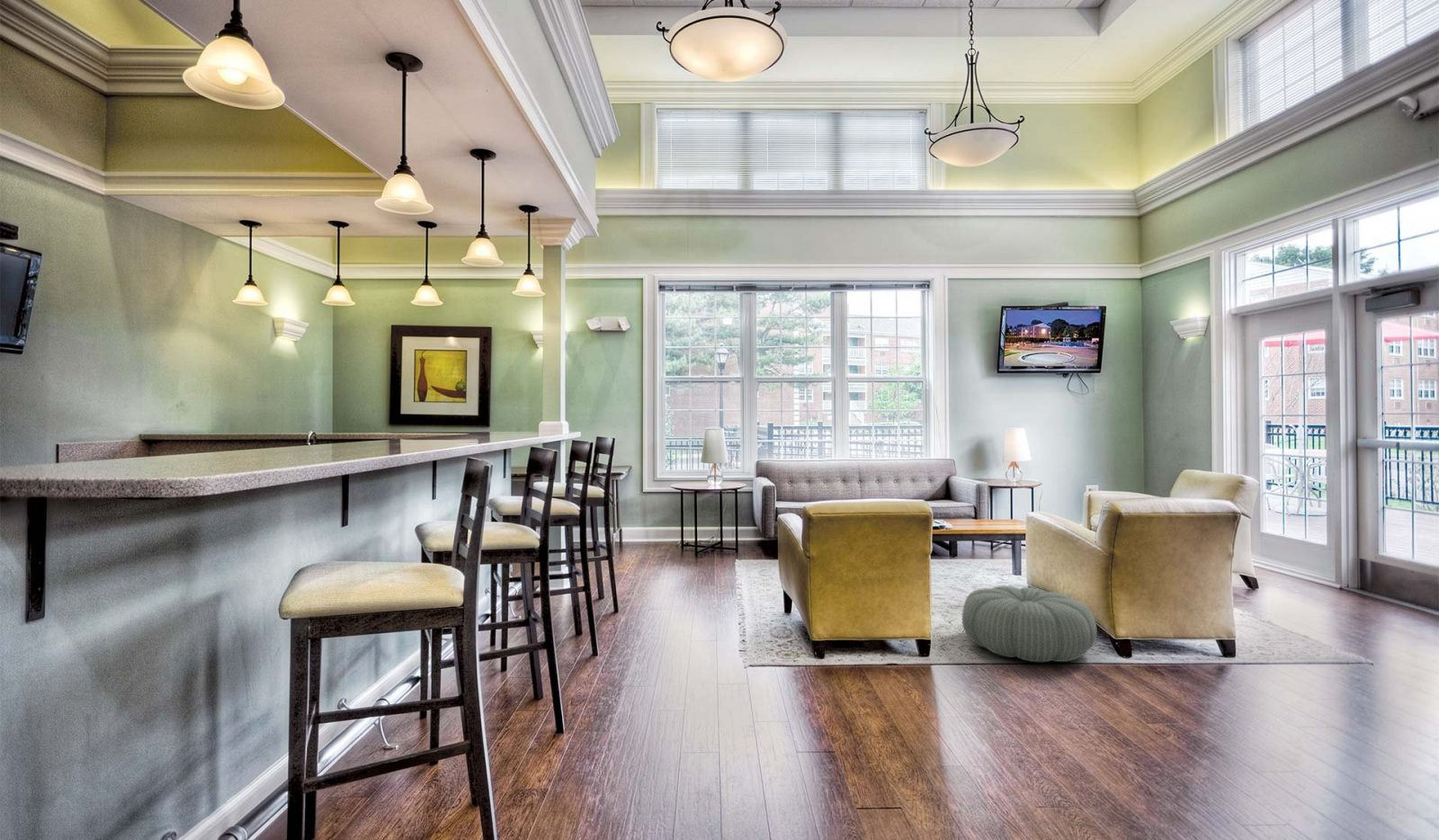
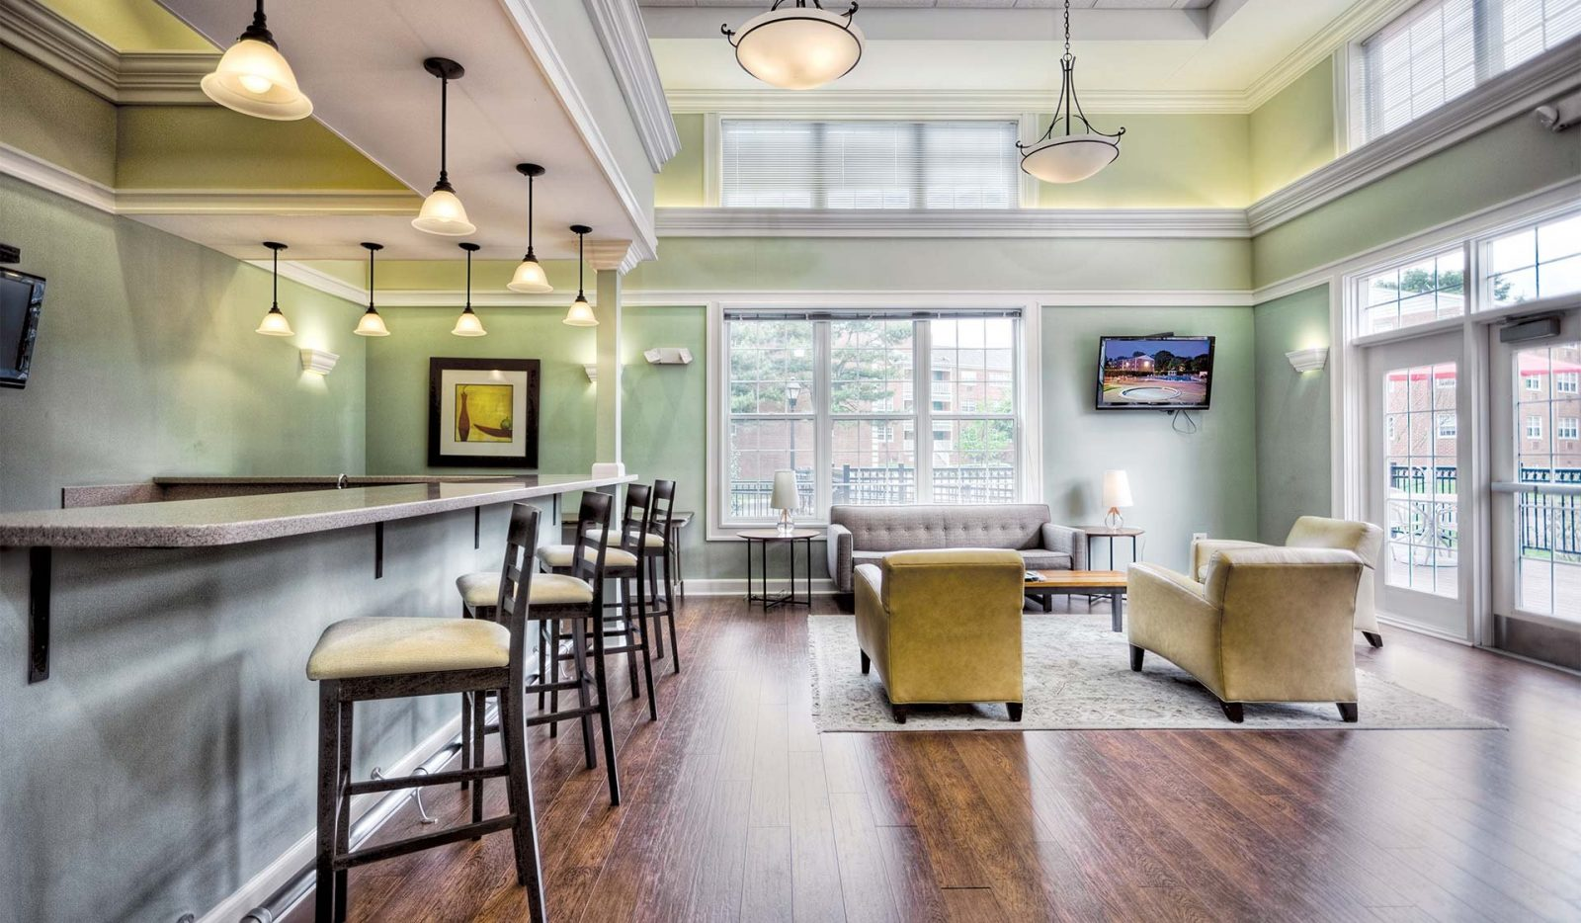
- pouf [961,585,1098,663]
